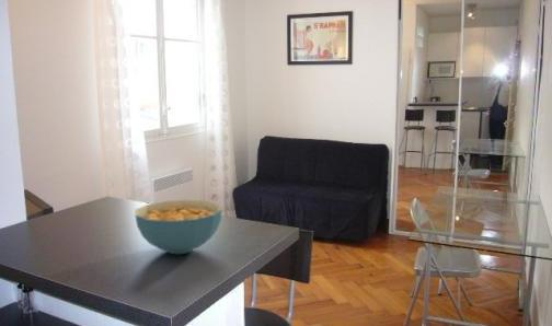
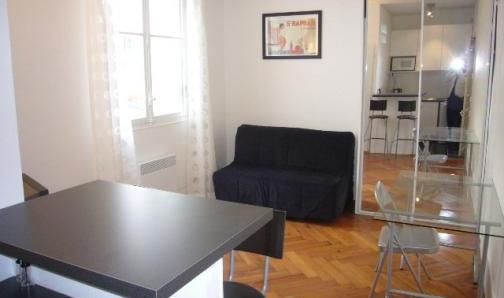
- cereal bowl [134,199,223,255]
